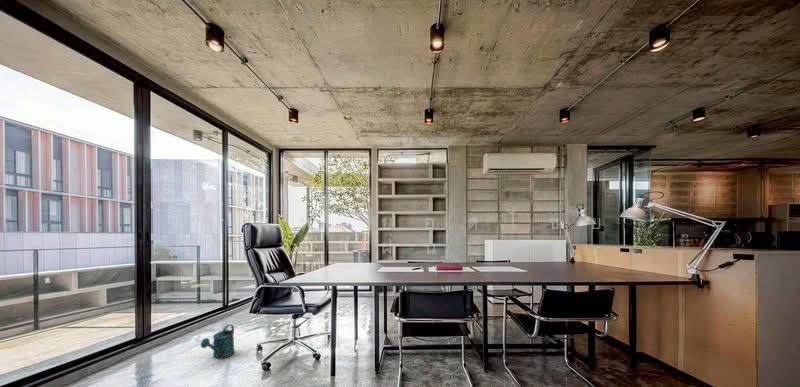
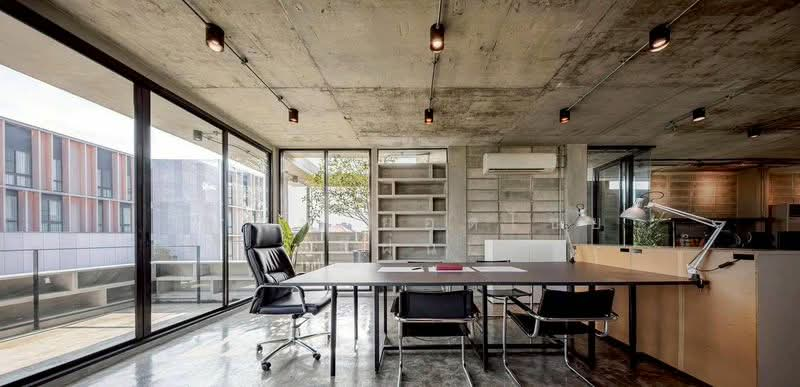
- watering can [200,324,236,360]
